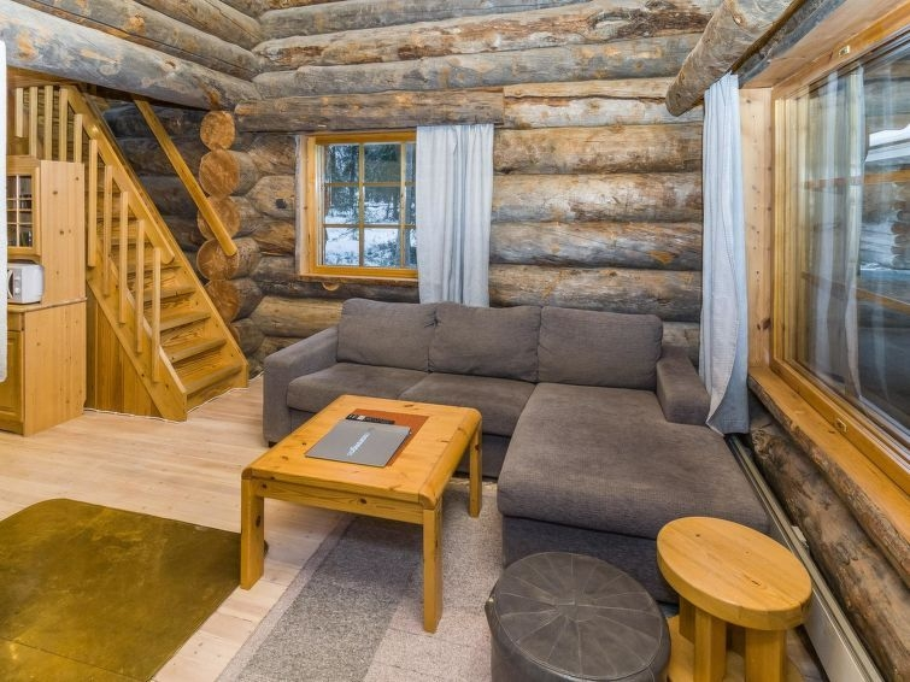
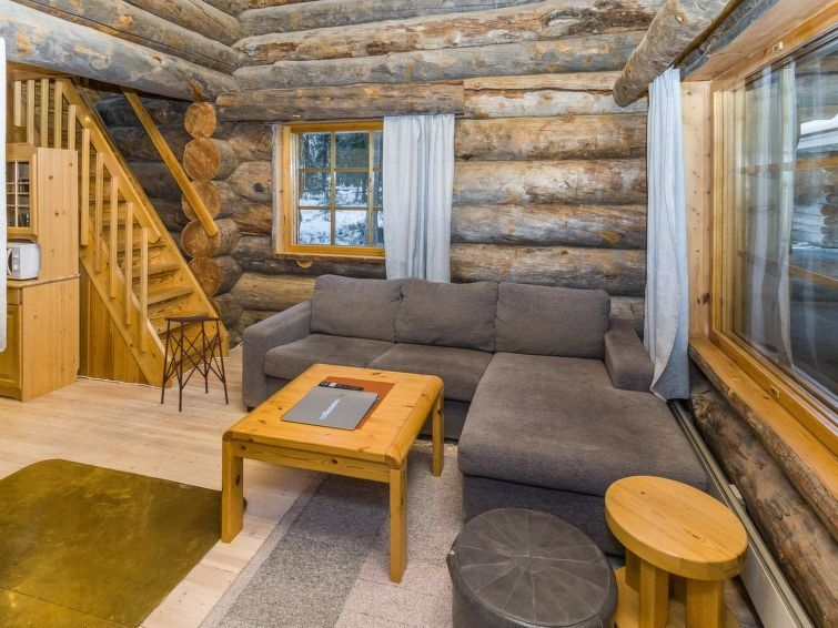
+ side table [160,315,230,413]
